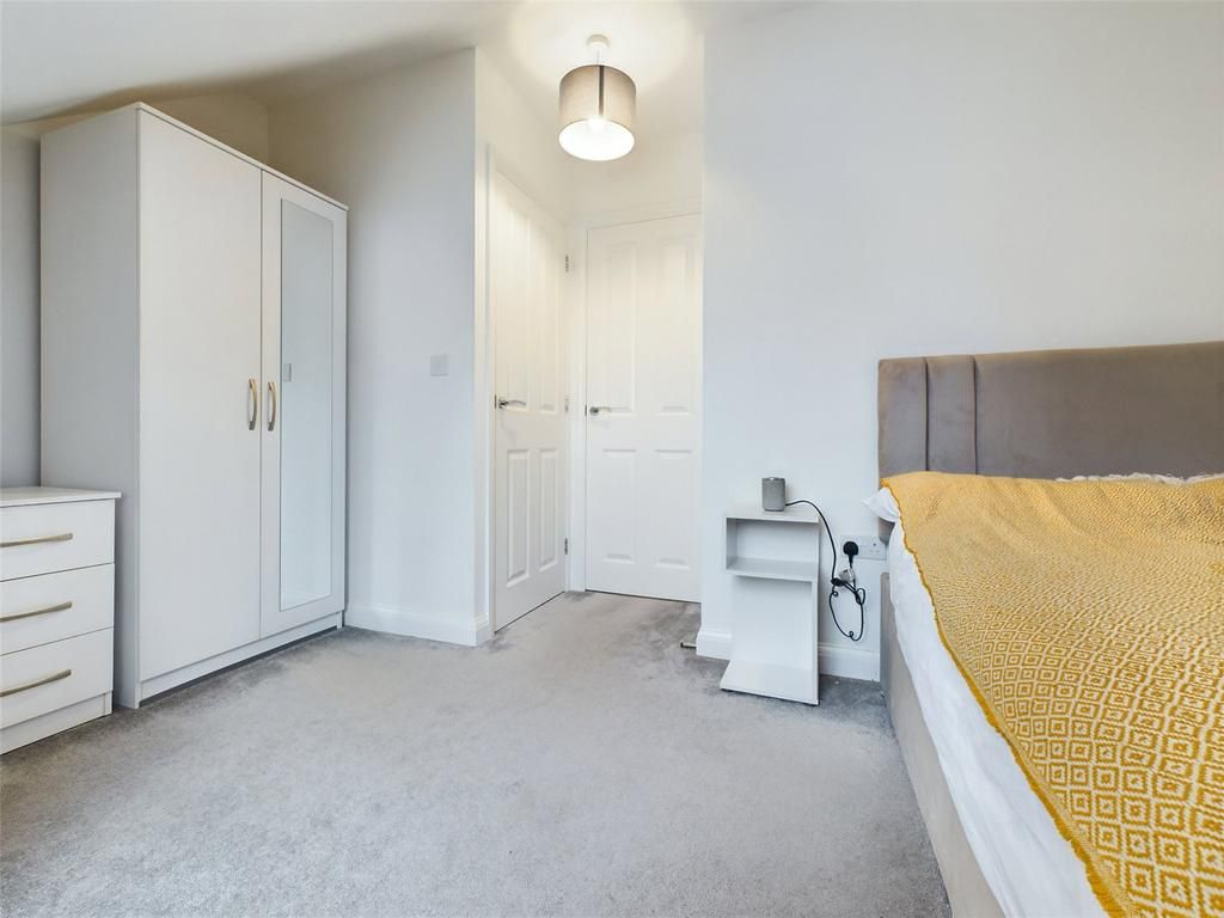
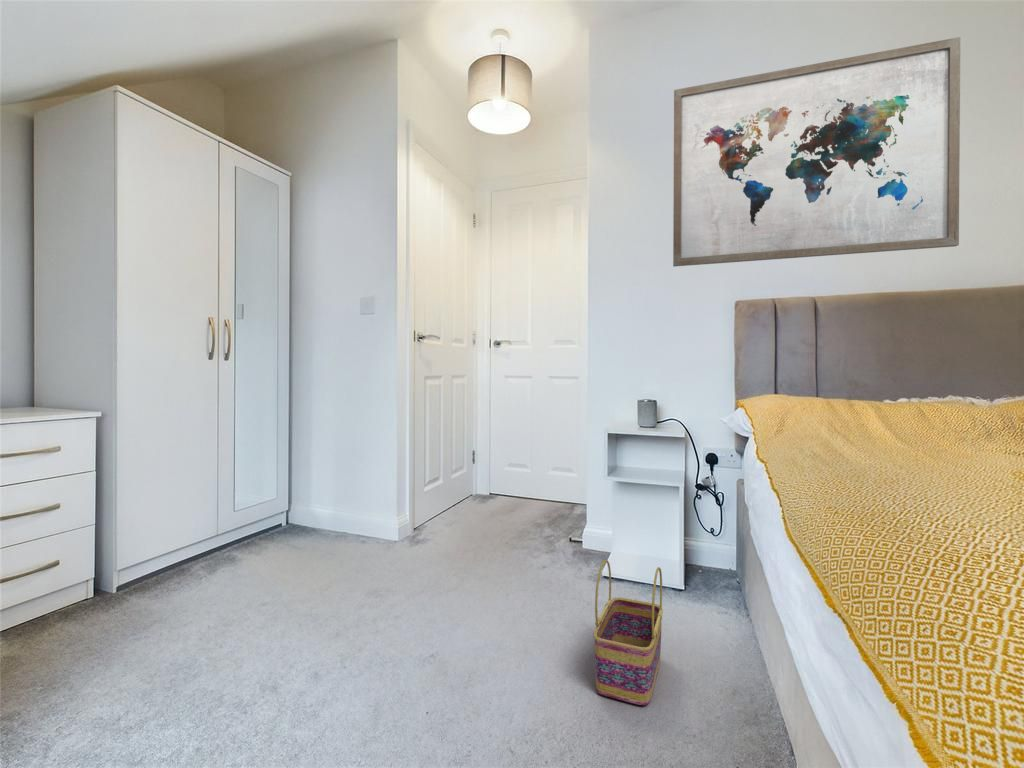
+ basket [593,559,664,706]
+ wall art [672,36,961,268]
